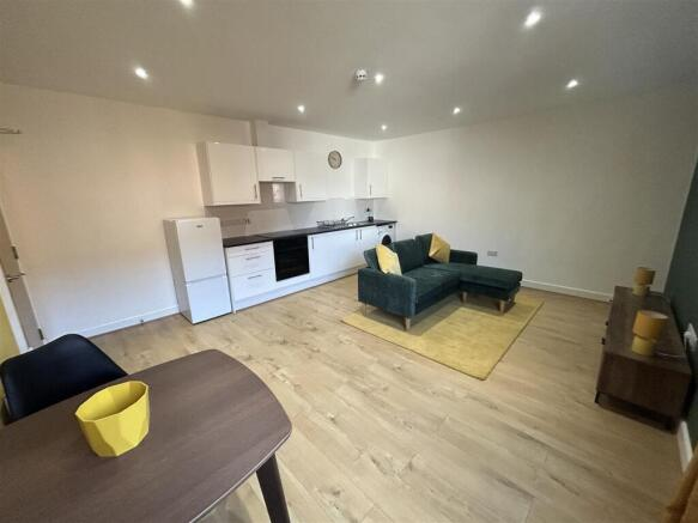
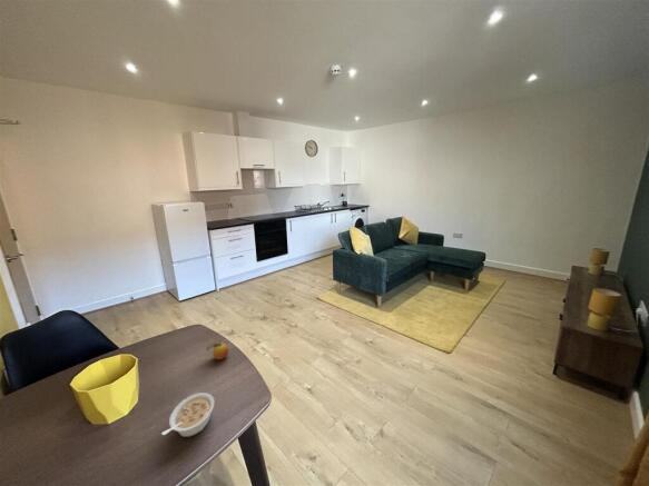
+ fruit [205,339,229,360]
+ legume [160,391,215,438]
